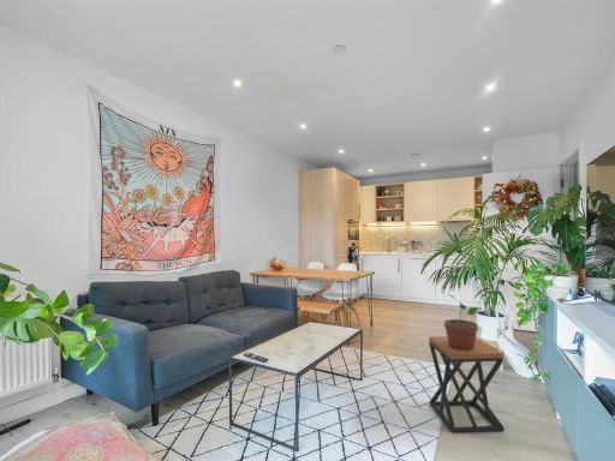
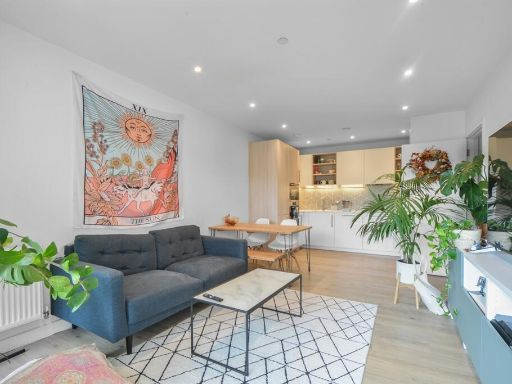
- stool [428,335,506,433]
- potted plant [443,293,479,351]
